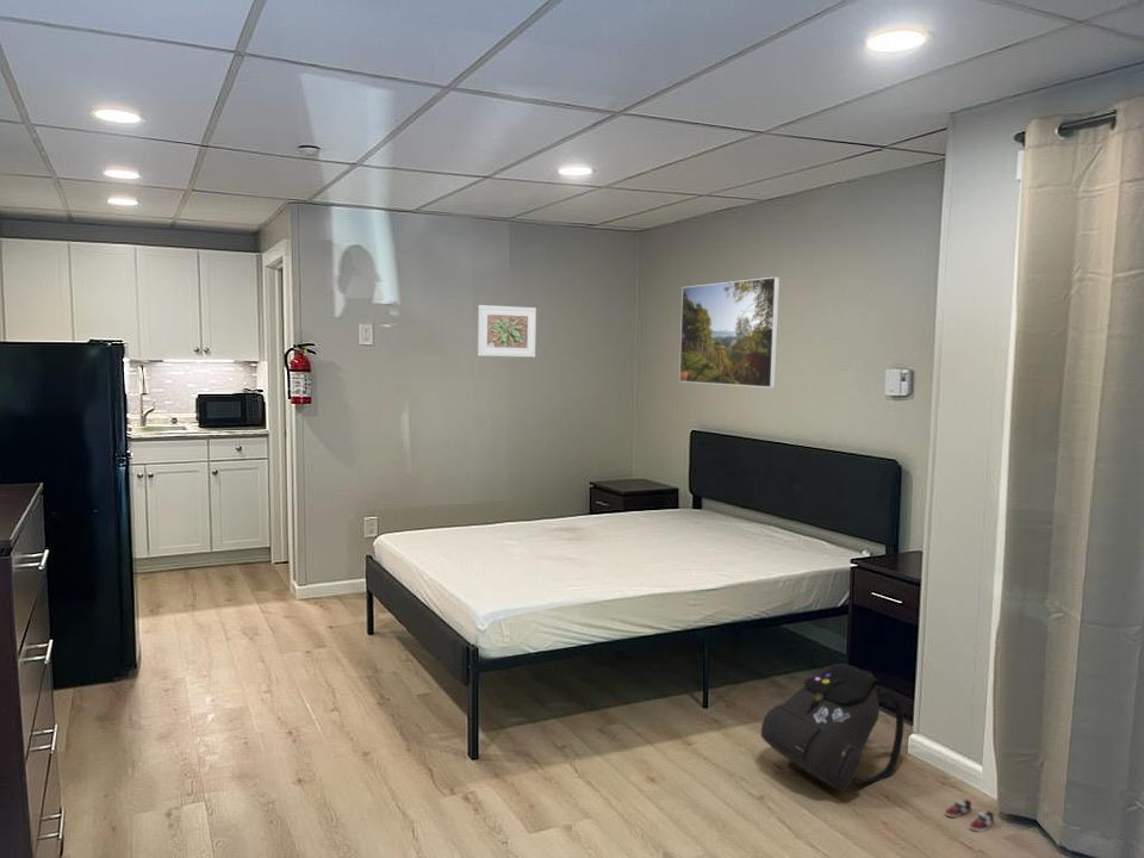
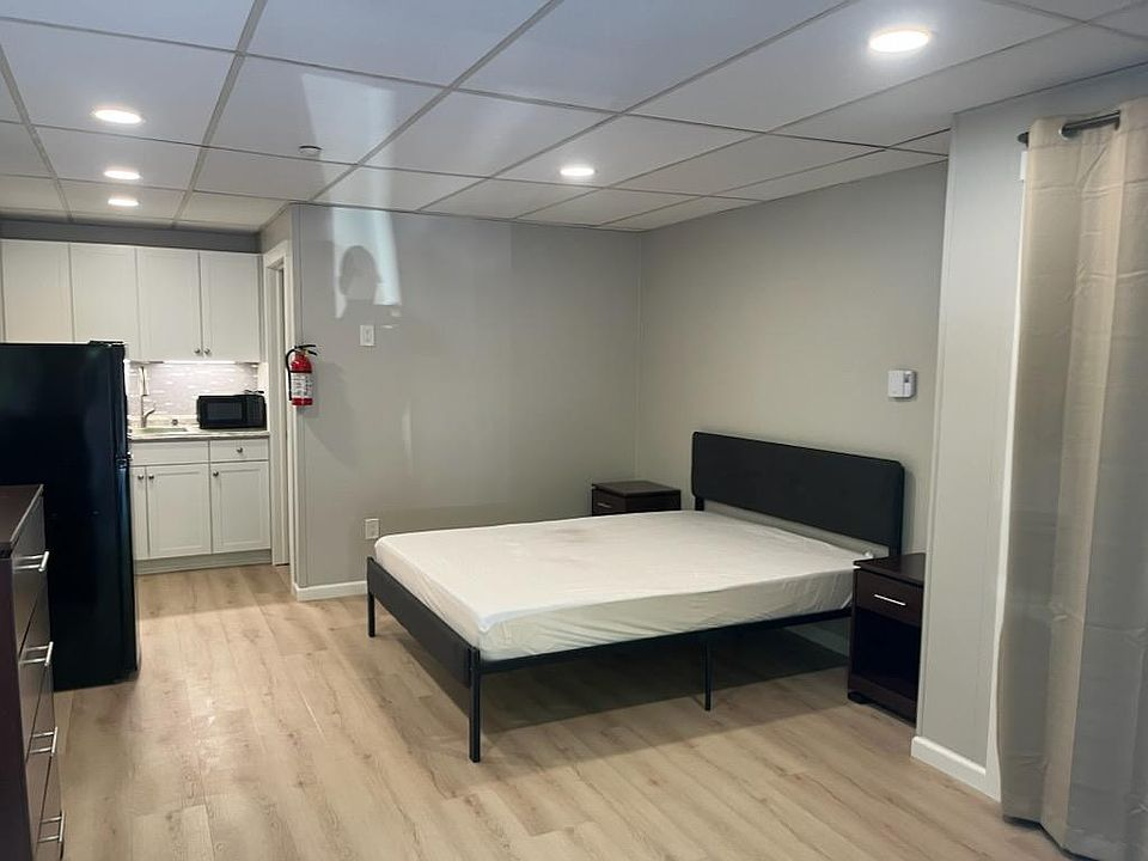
- sneaker [944,798,995,833]
- backpack [760,663,904,792]
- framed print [477,304,537,359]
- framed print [678,275,781,388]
